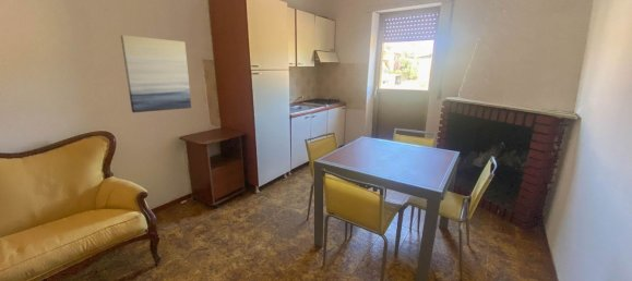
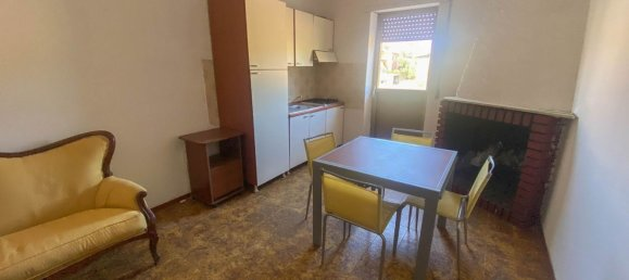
- wall art [120,34,192,113]
